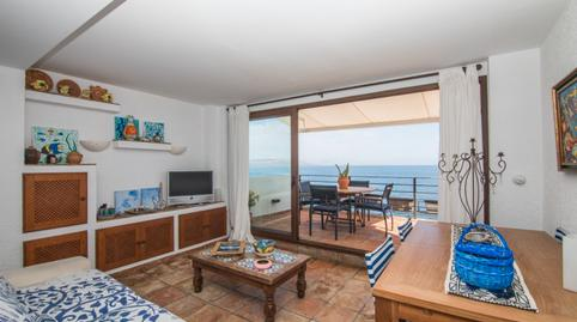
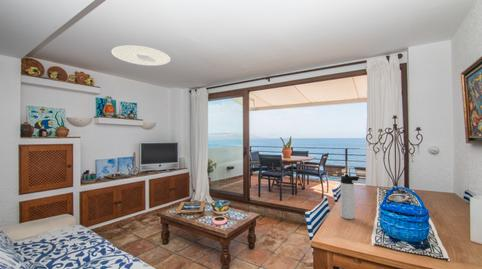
+ thermos bottle [340,174,361,220]
+ ceiling light [111,44,172,67]
